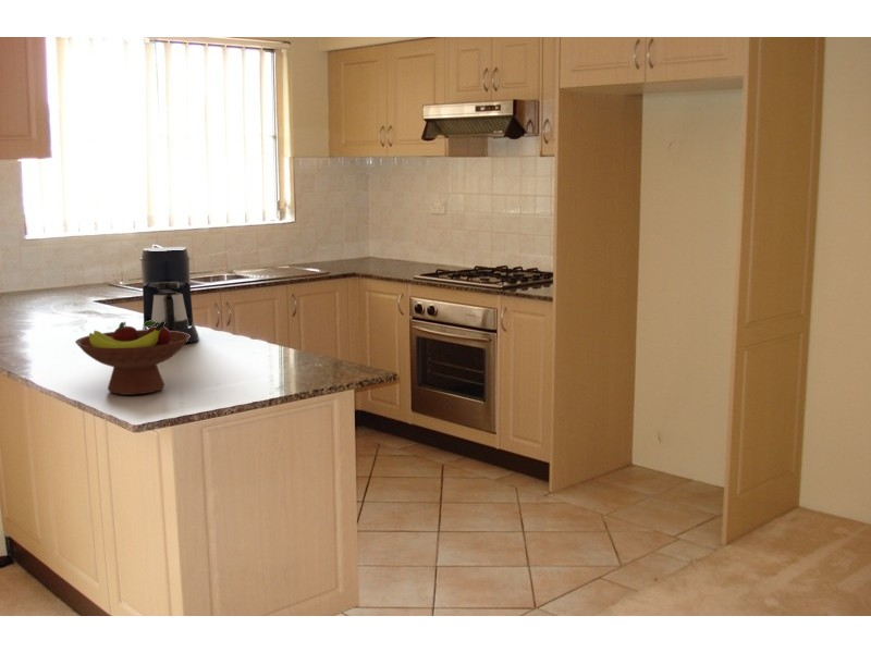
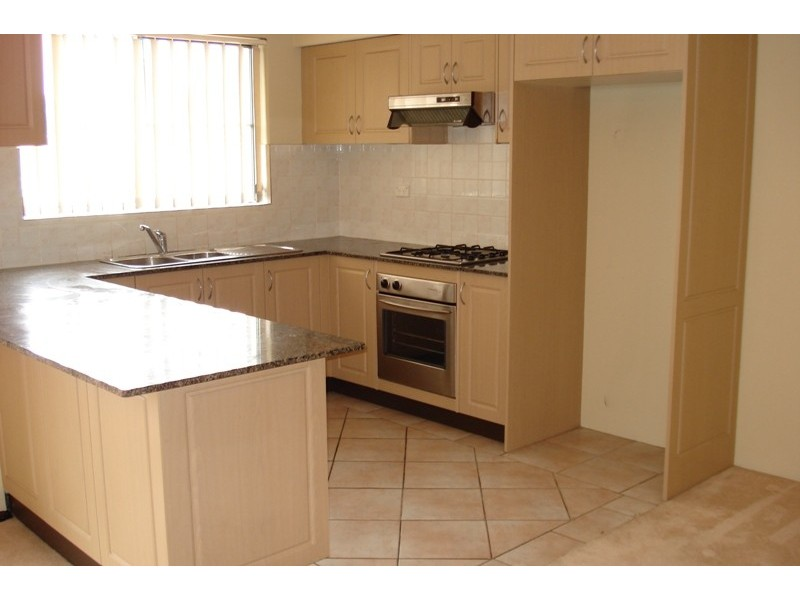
- fruit bowl [74,320,191,396]
- coffee maker [139,246,199,344]
